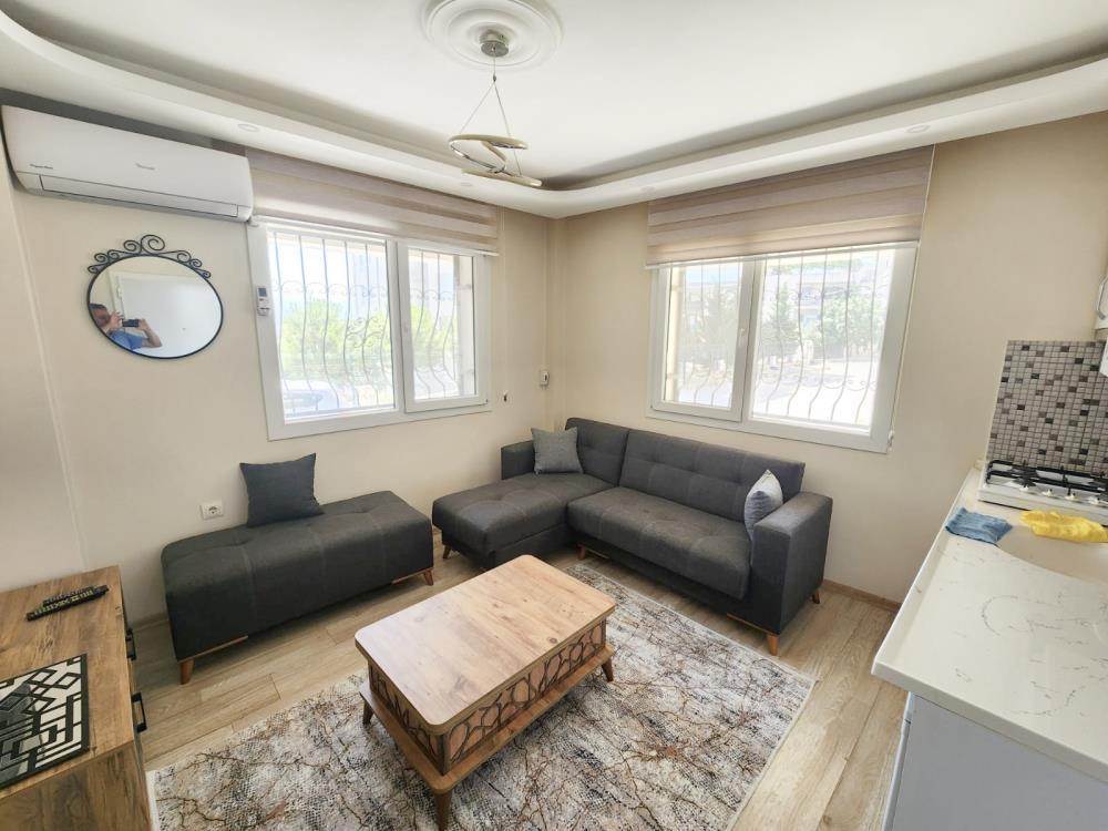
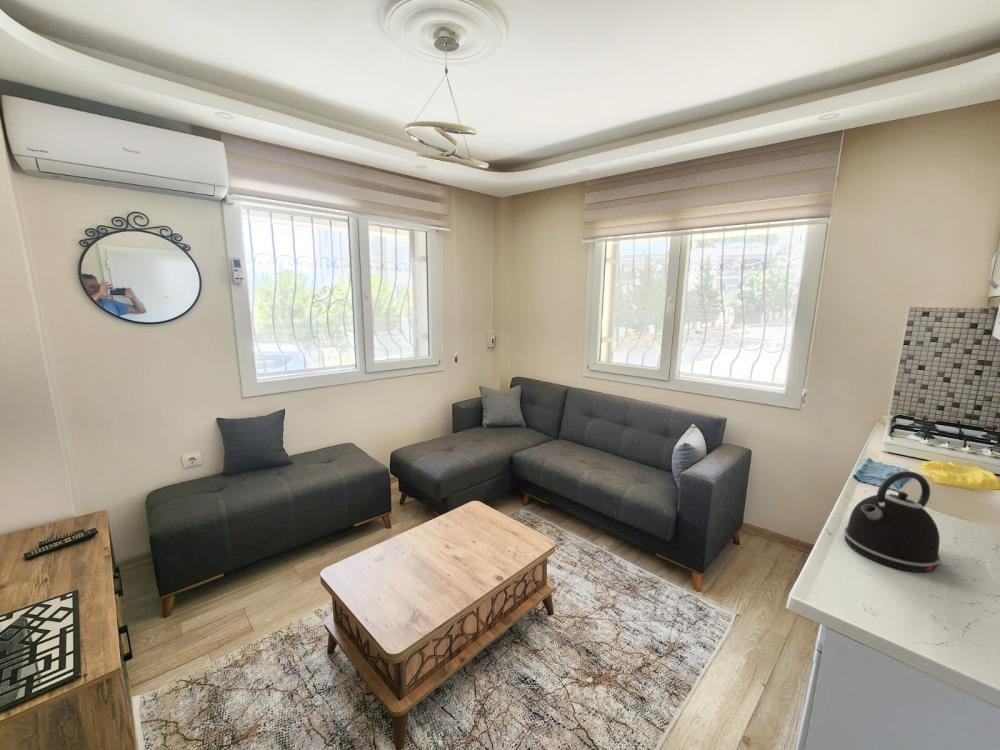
+ kettle [843,470,942,573]
